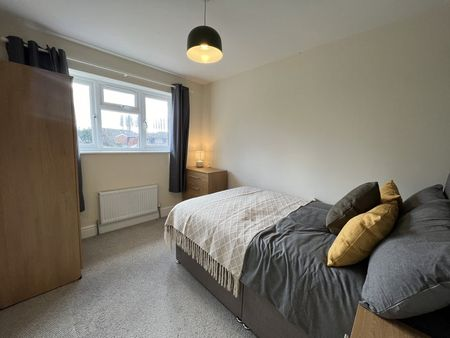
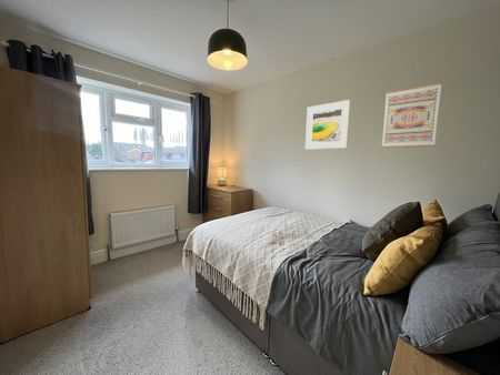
+ wall art [380,81,442,149]
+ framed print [304,99,351,151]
